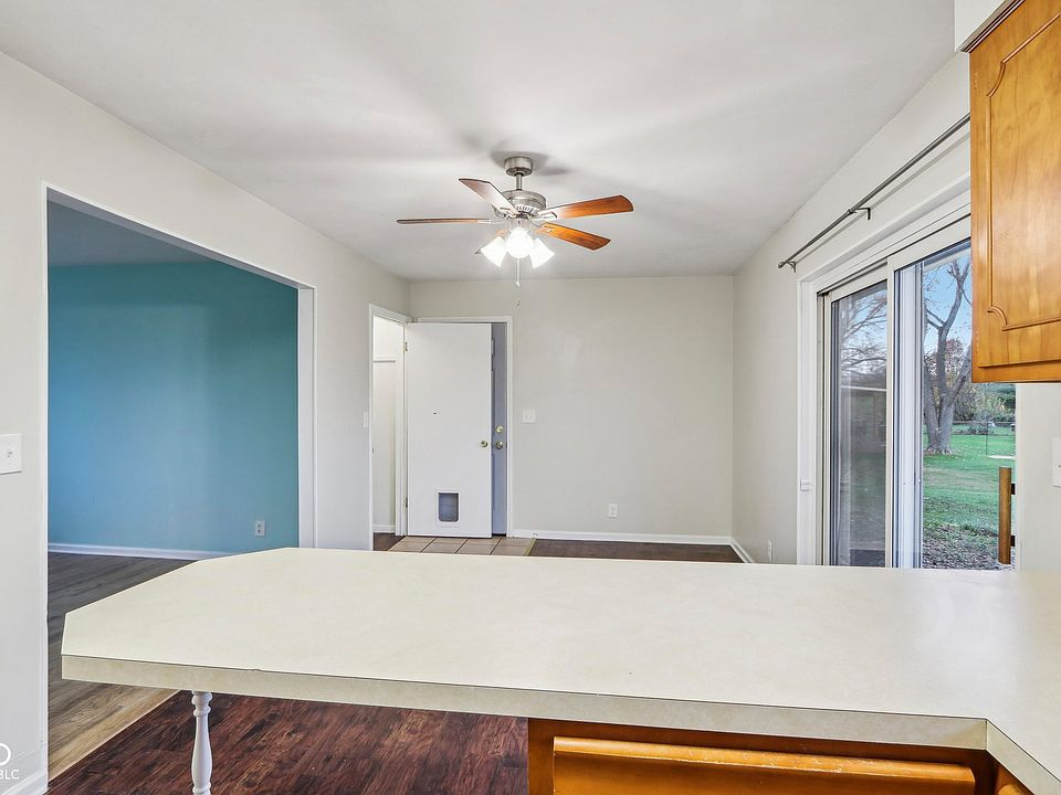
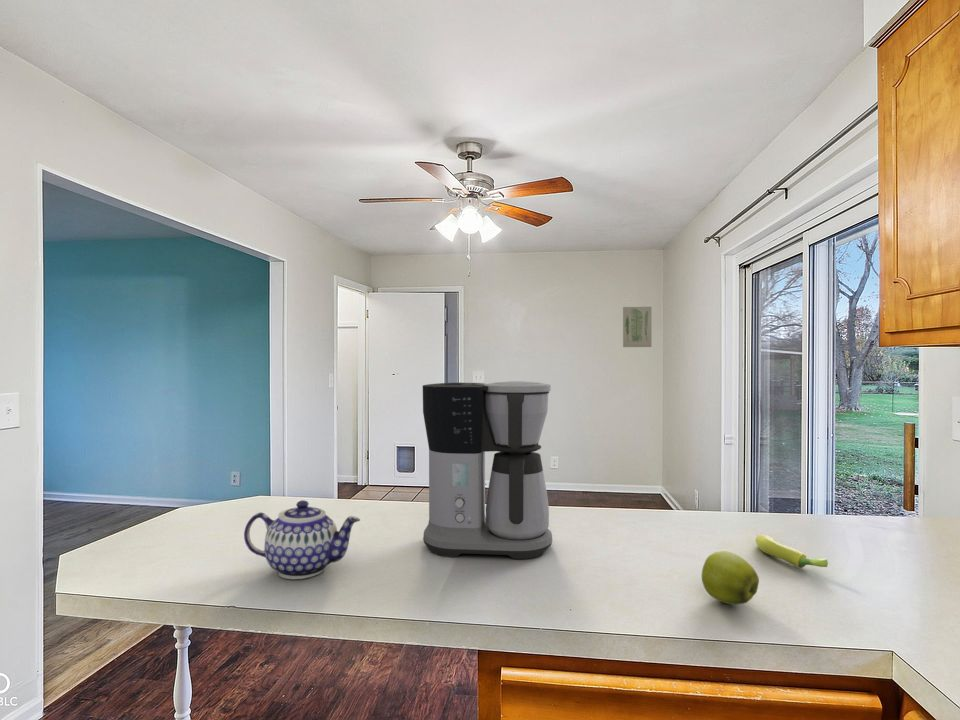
+ teapot [243,499,361,580]
+ wall art [622,306,652,348]
+ banana [755,534,829,569]
+ apple [701,550,760,606]
+ coffee maker [422,380,553,560]
